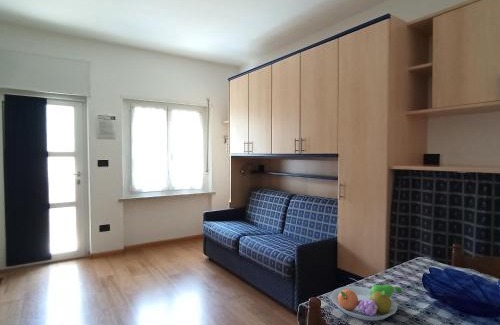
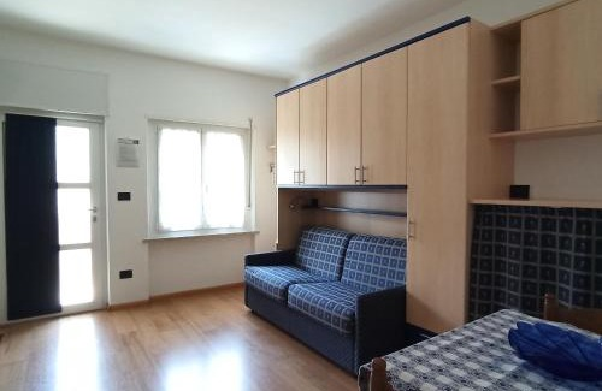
- fruit bowl [329,284,403,322]
